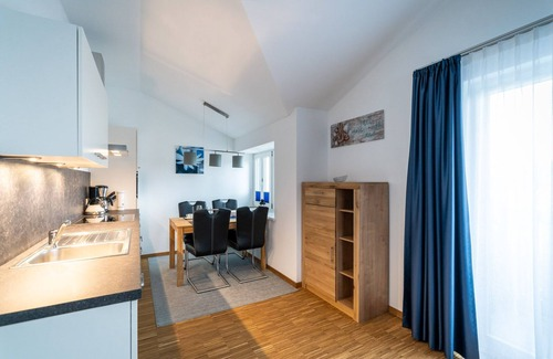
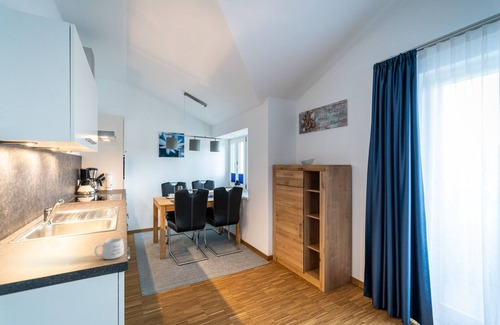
+ mug [94,237,125,260]
